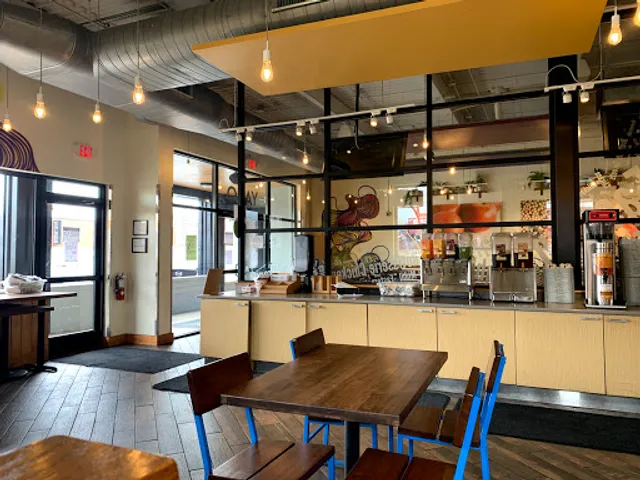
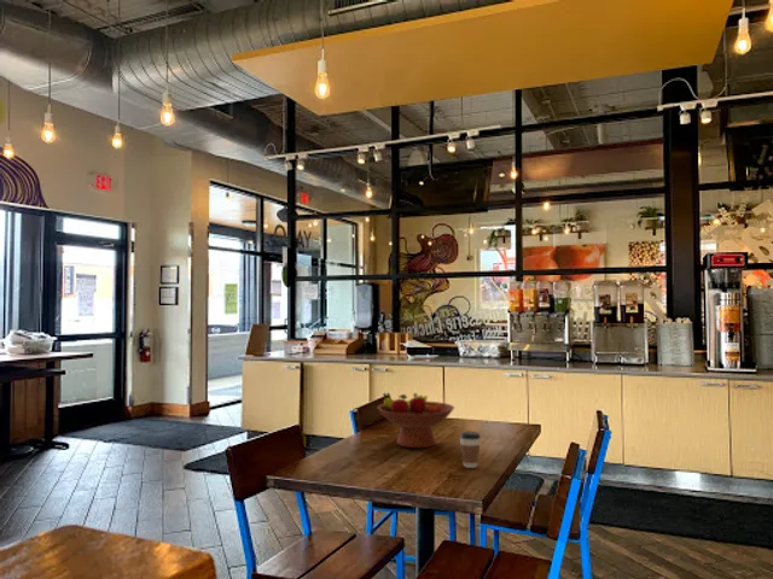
+ coffee cup [459,431,482,469]
+ fruit bowl [377,392,455,449]
